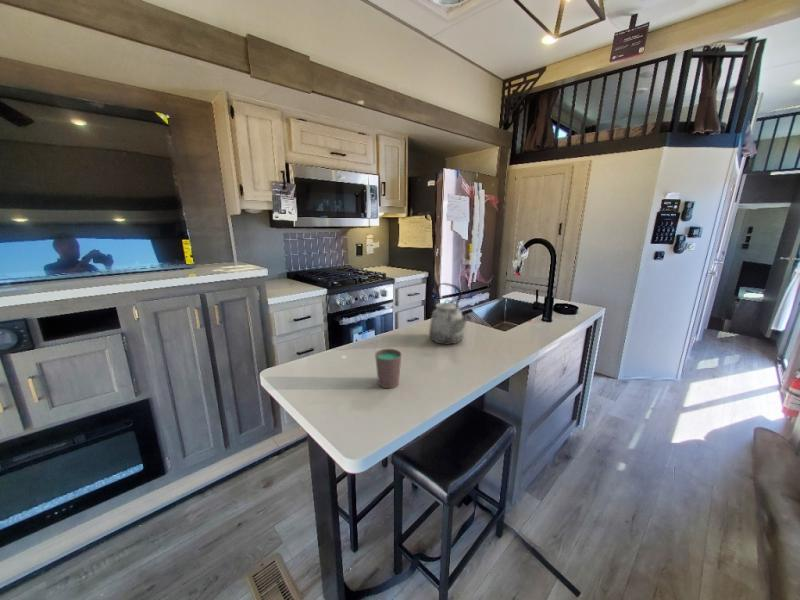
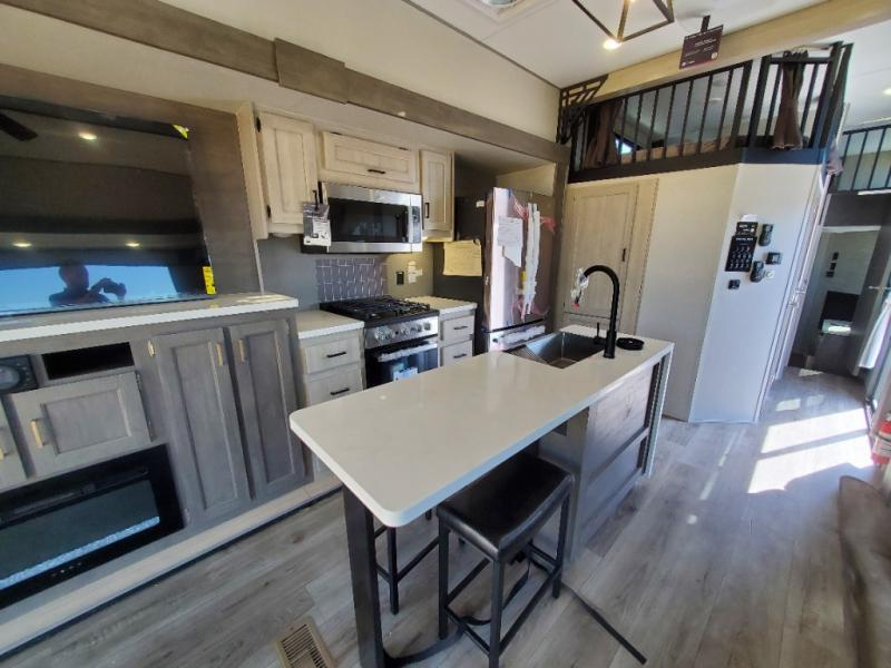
- kettle [428,282,472,346]
- cup [374,348,402,389]
